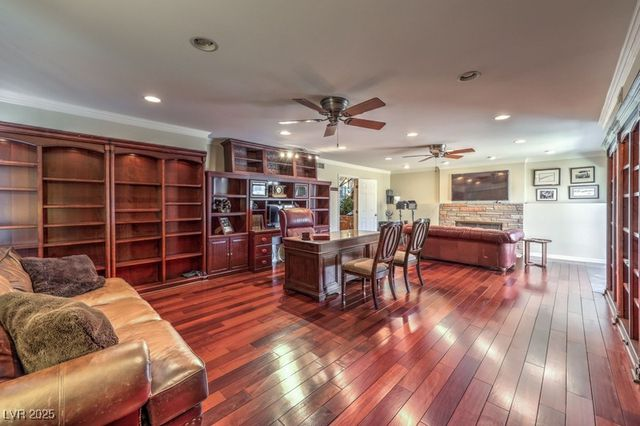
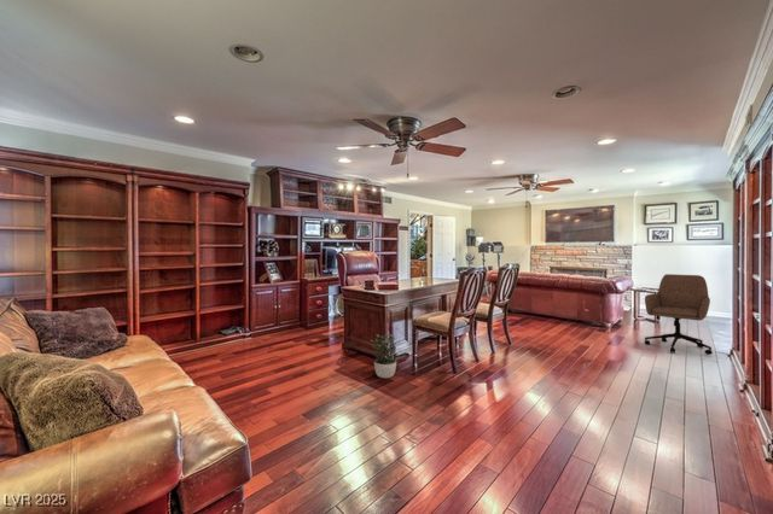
+ office chair [644,273,714,356]
+ potted plant [370,332,399,379]
